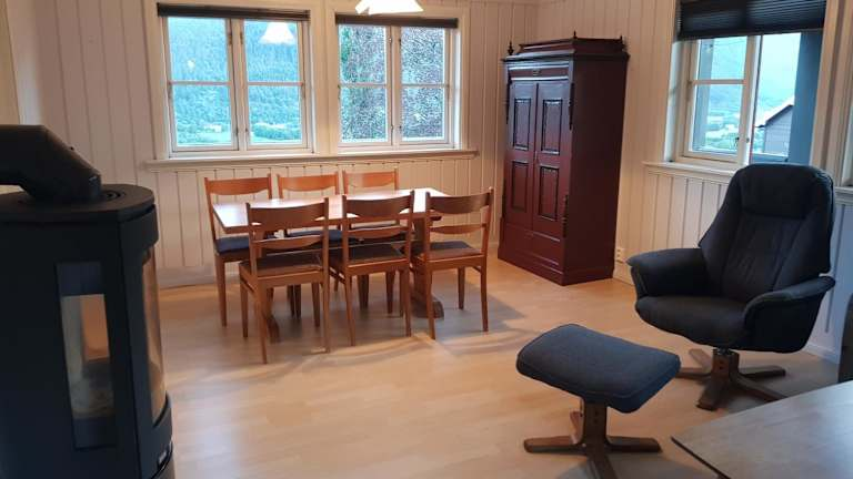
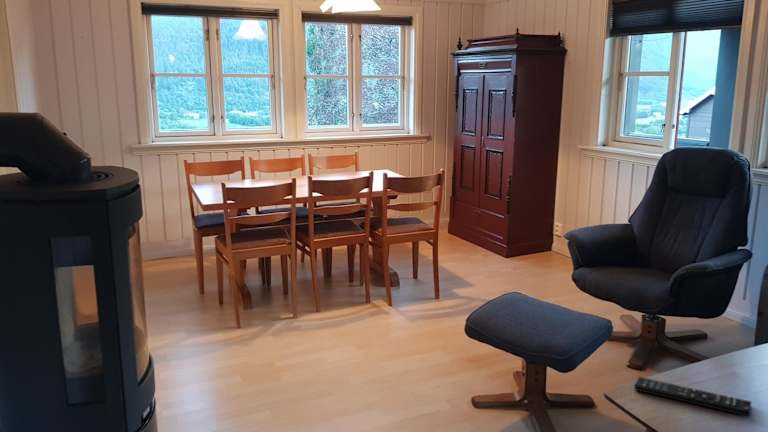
+ remote control [633,376,753,418]
